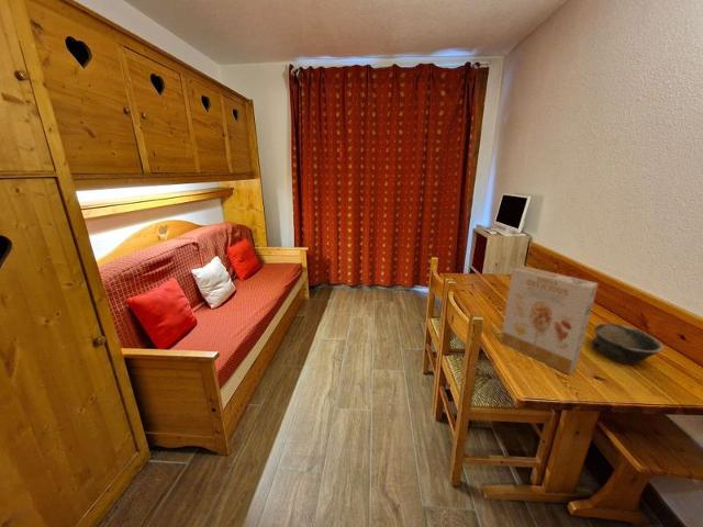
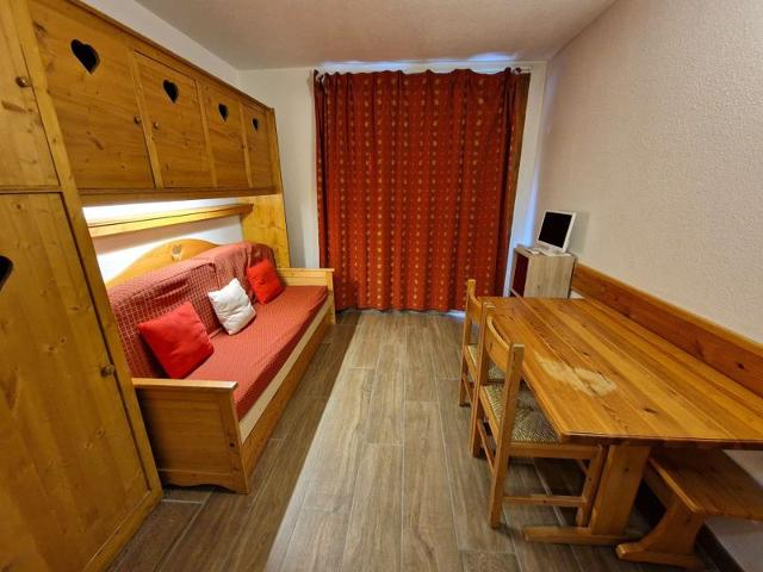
- cereal box [499,265,600,375]
- bowl [590,323,665,366]
